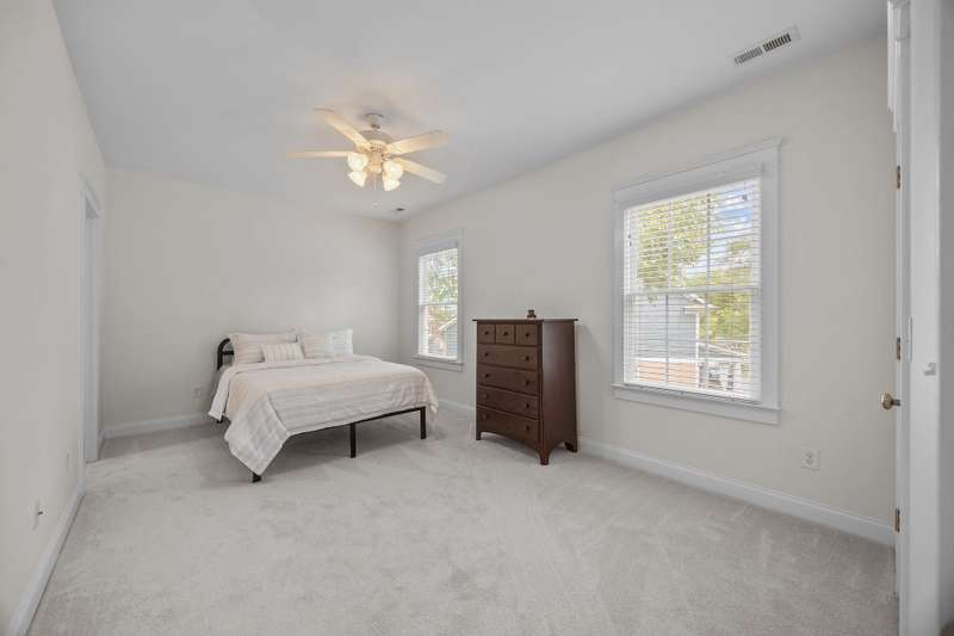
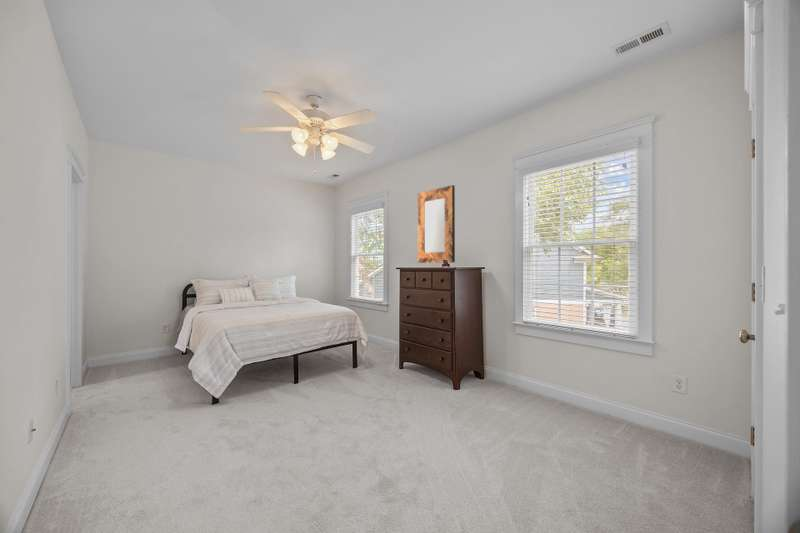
+ home mirror [417,184,456,264]
